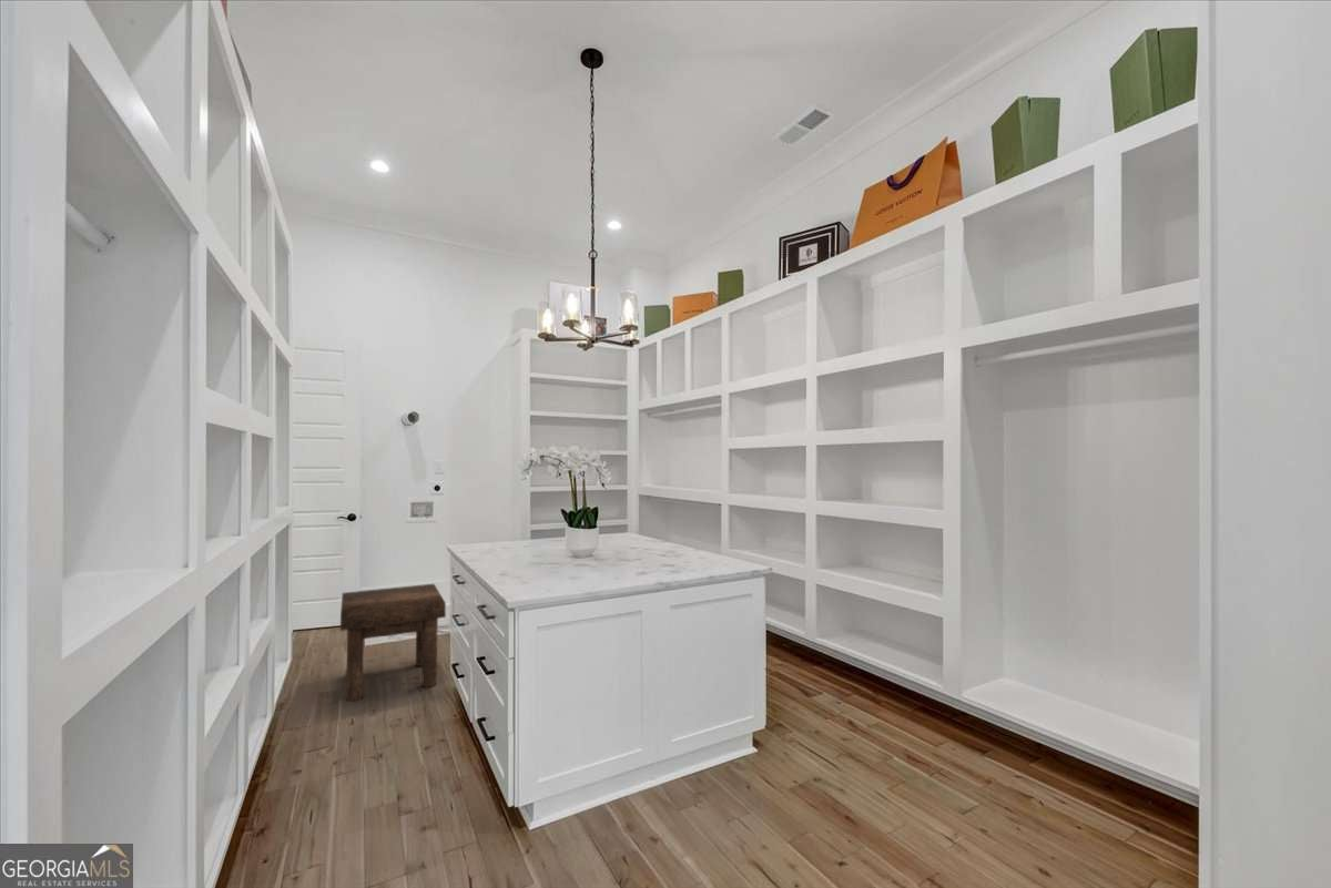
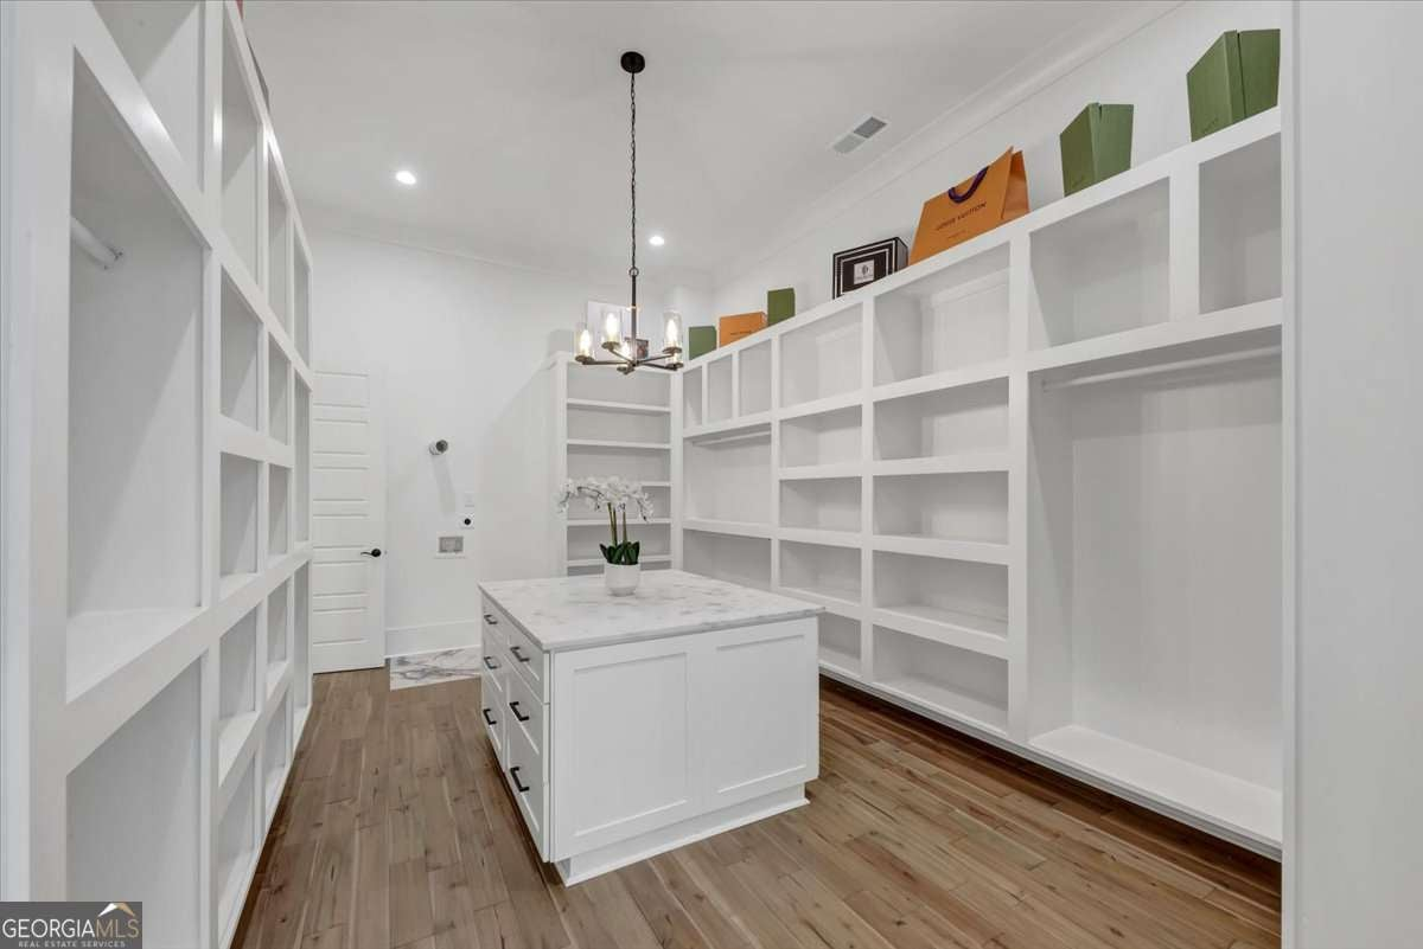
- stool [339,583,447,703]
